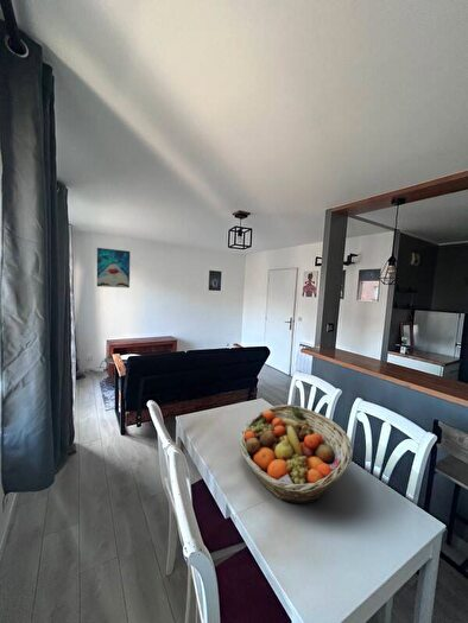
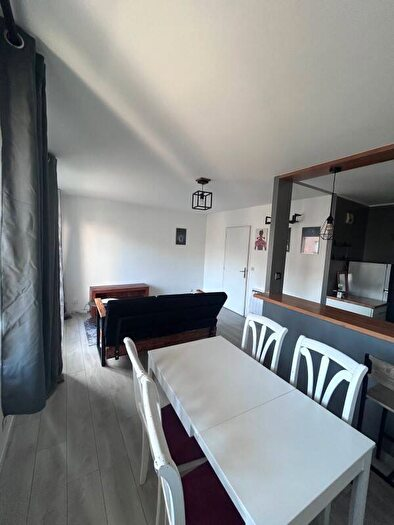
- wall art [96,247,131,288]
- fruit basket [238,403,353,504]
